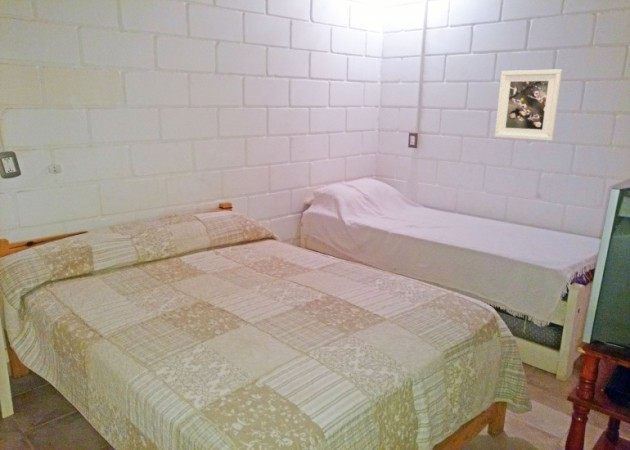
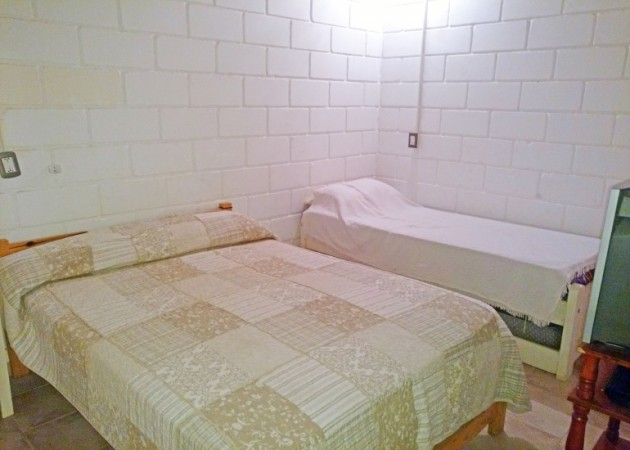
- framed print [494,68,563,142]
